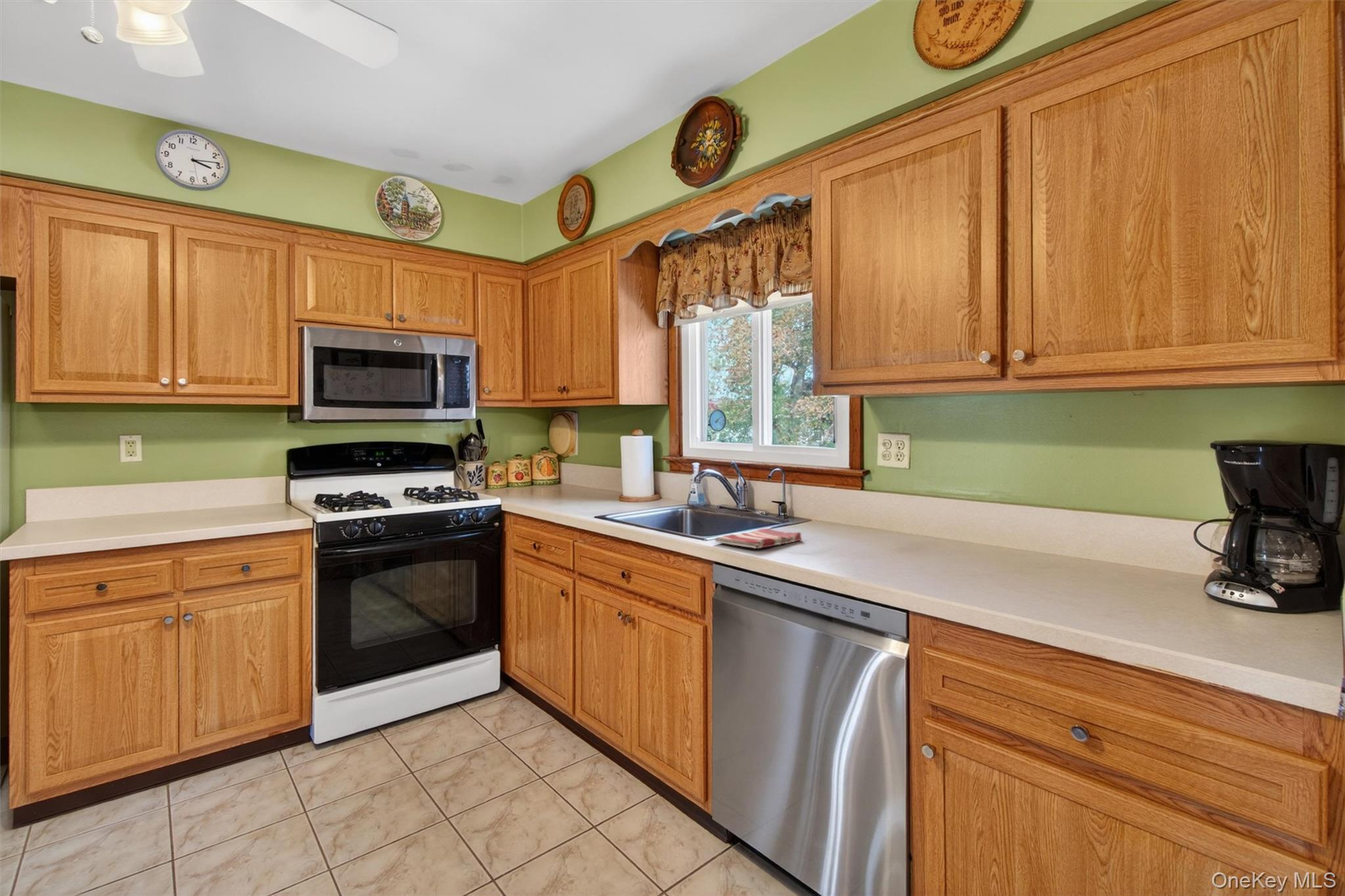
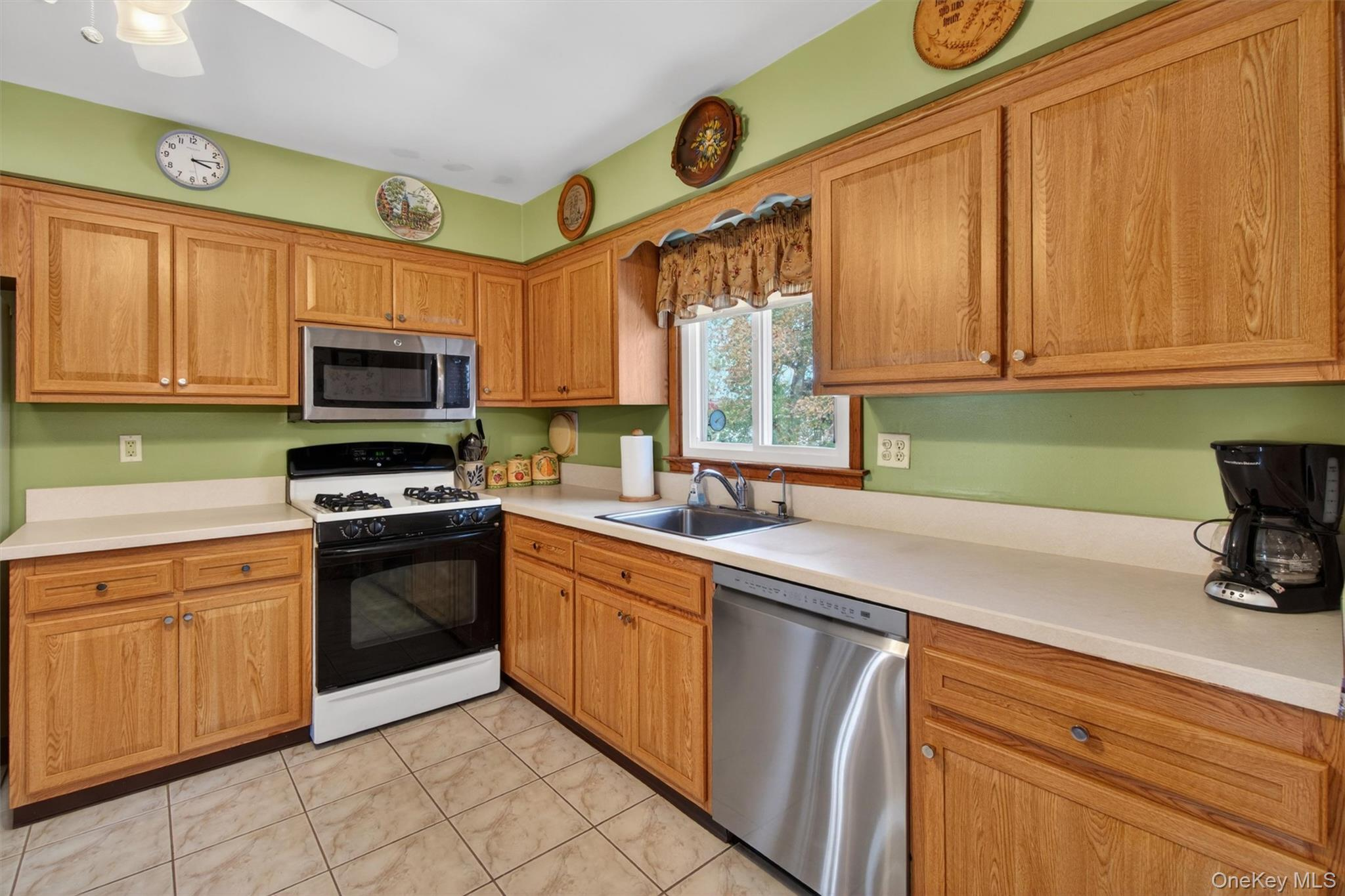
- dish towel [714,528,803,549]
